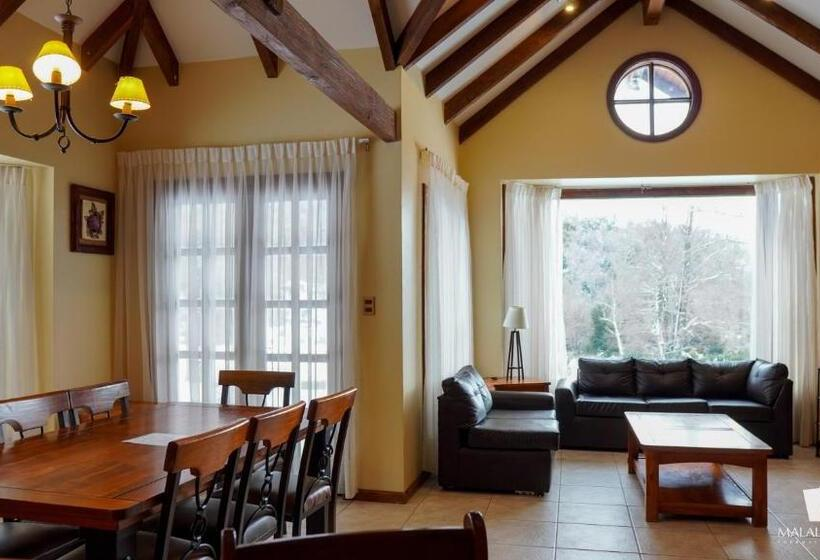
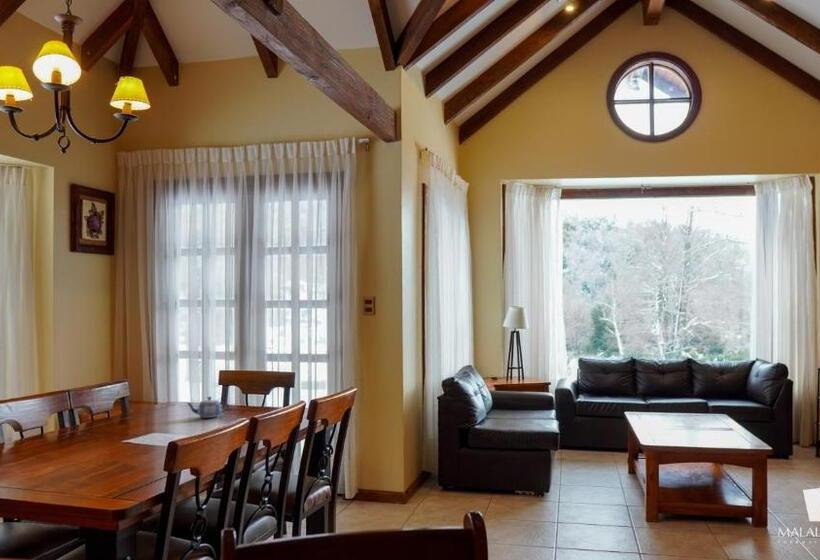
+ teapot [186,396,229,419]
